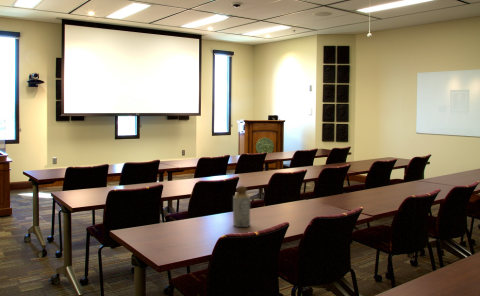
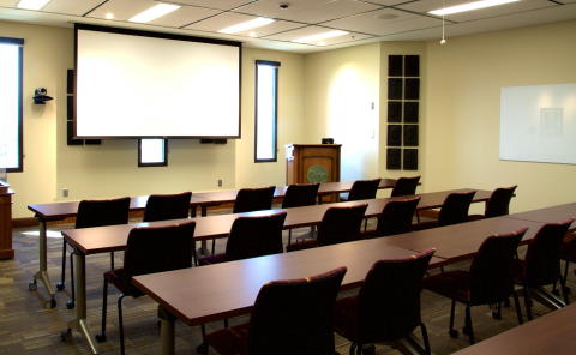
- bottle [232,185,251,228]
